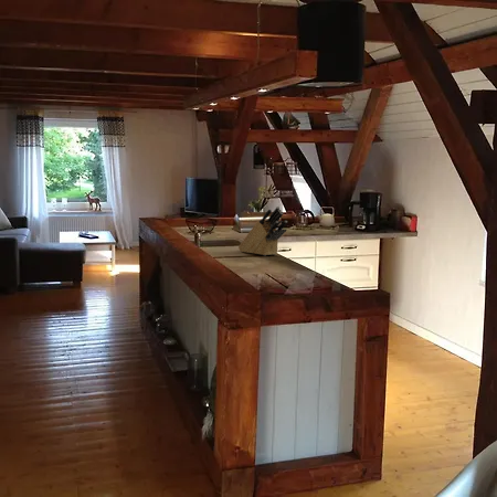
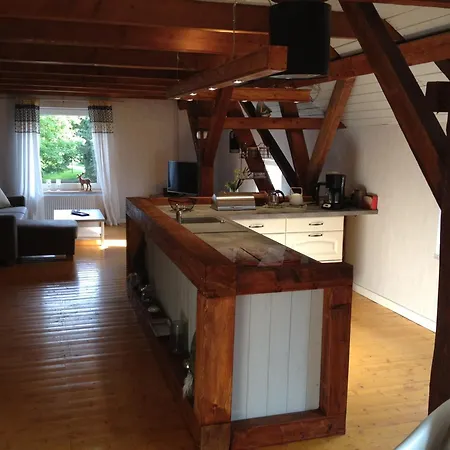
- knife block [237,205,288,256]
